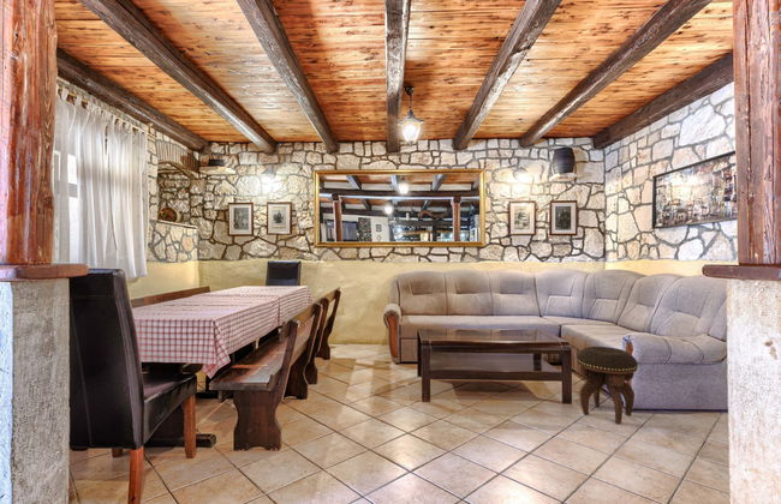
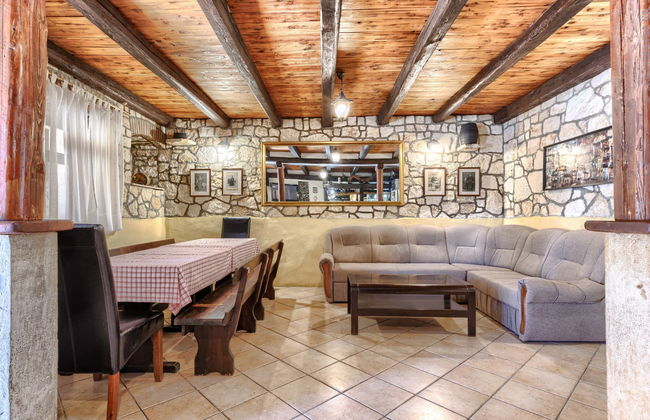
- footstool [576,346,639,426]
